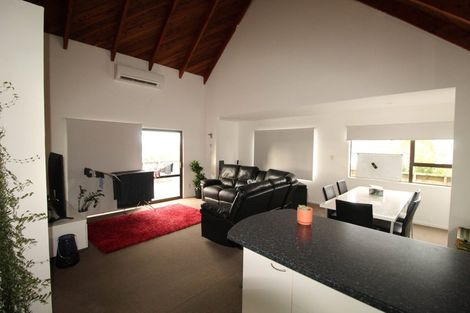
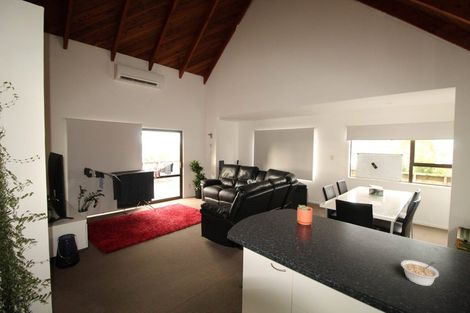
+ legume [400,259,440,287]
